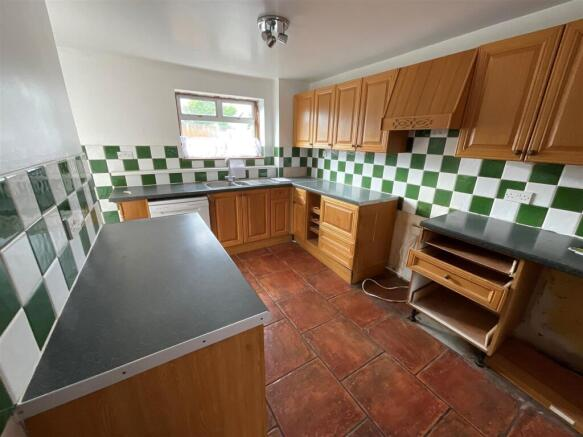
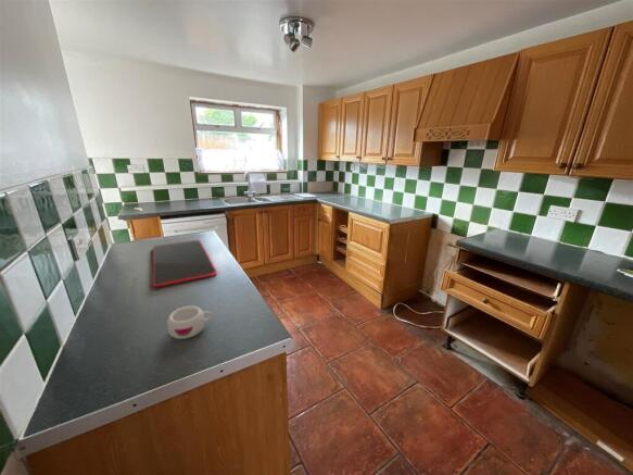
+ cutting board [152,239,218,288]
+ mug [166,305,214,340]
